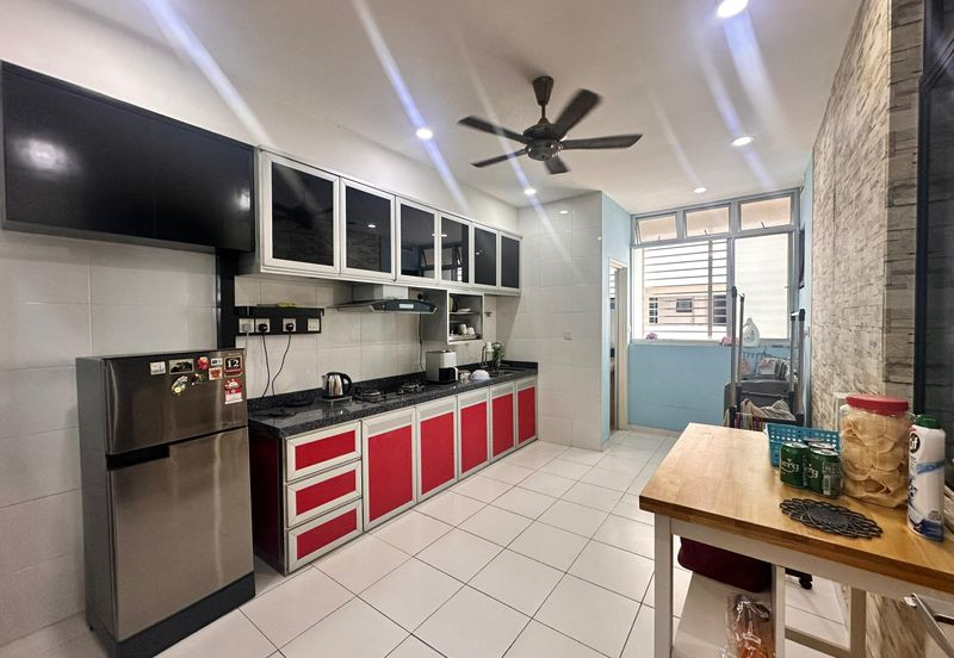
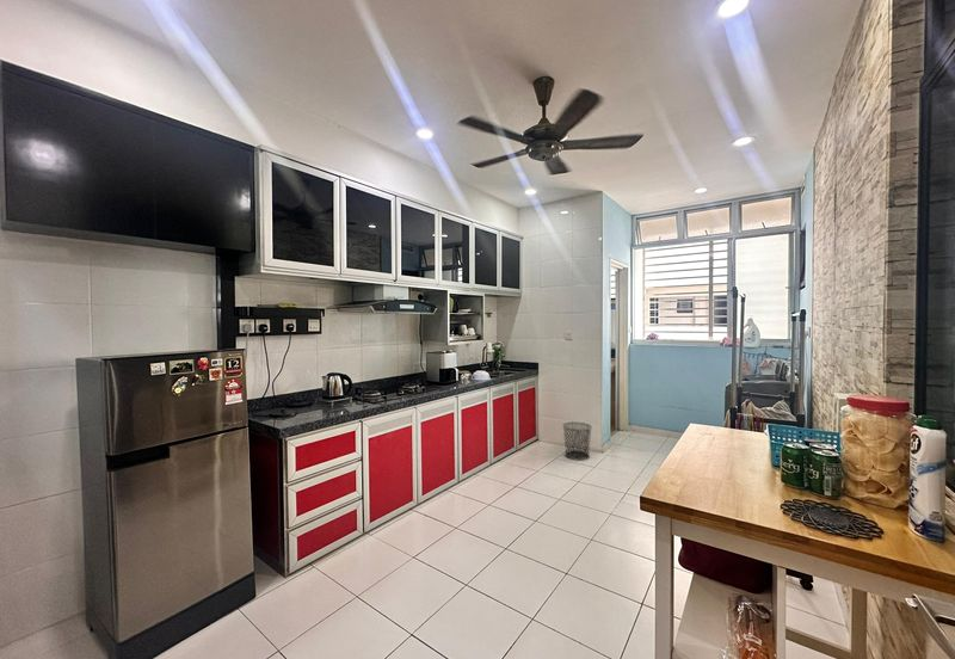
+ waste bin [561,421,593,461]
